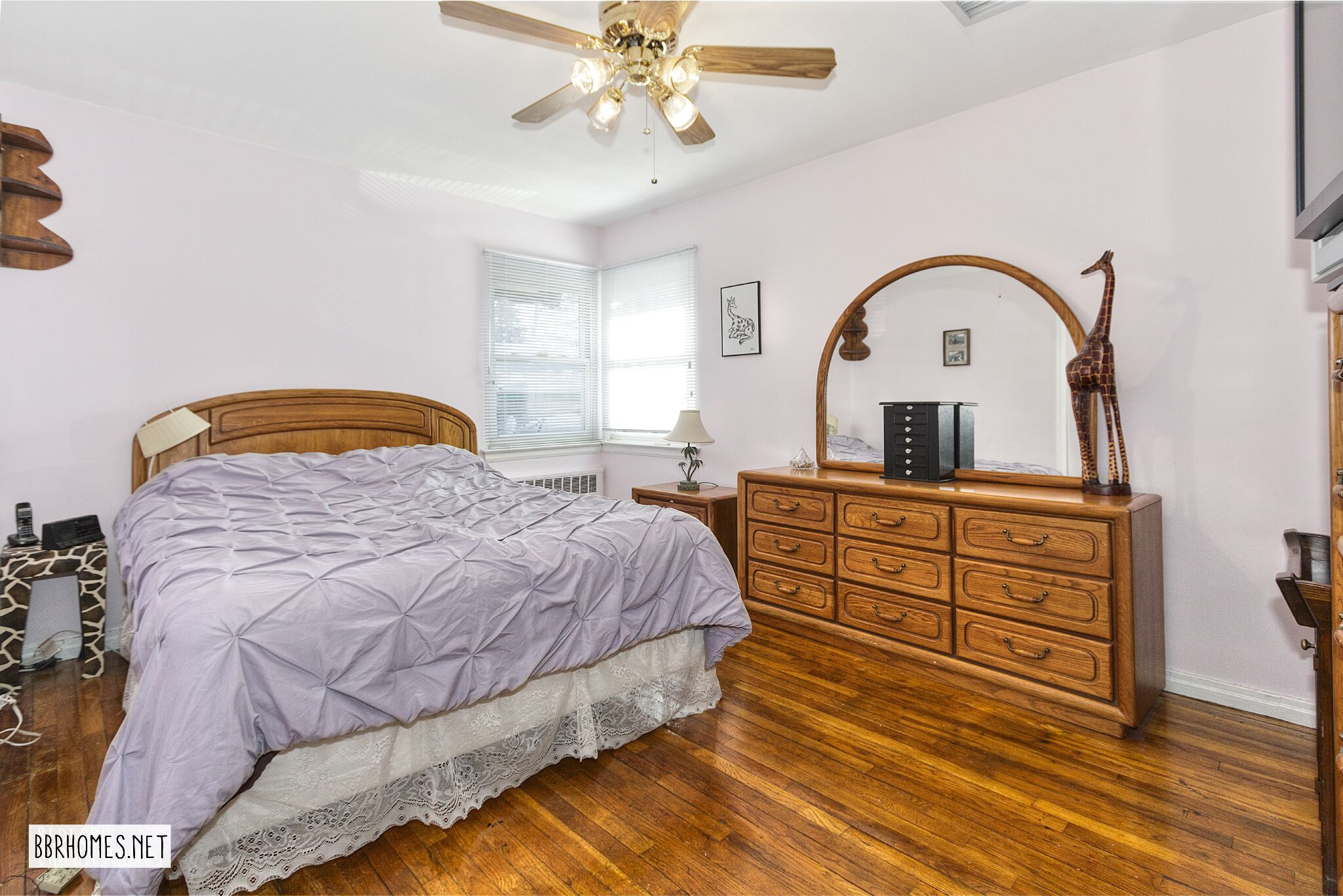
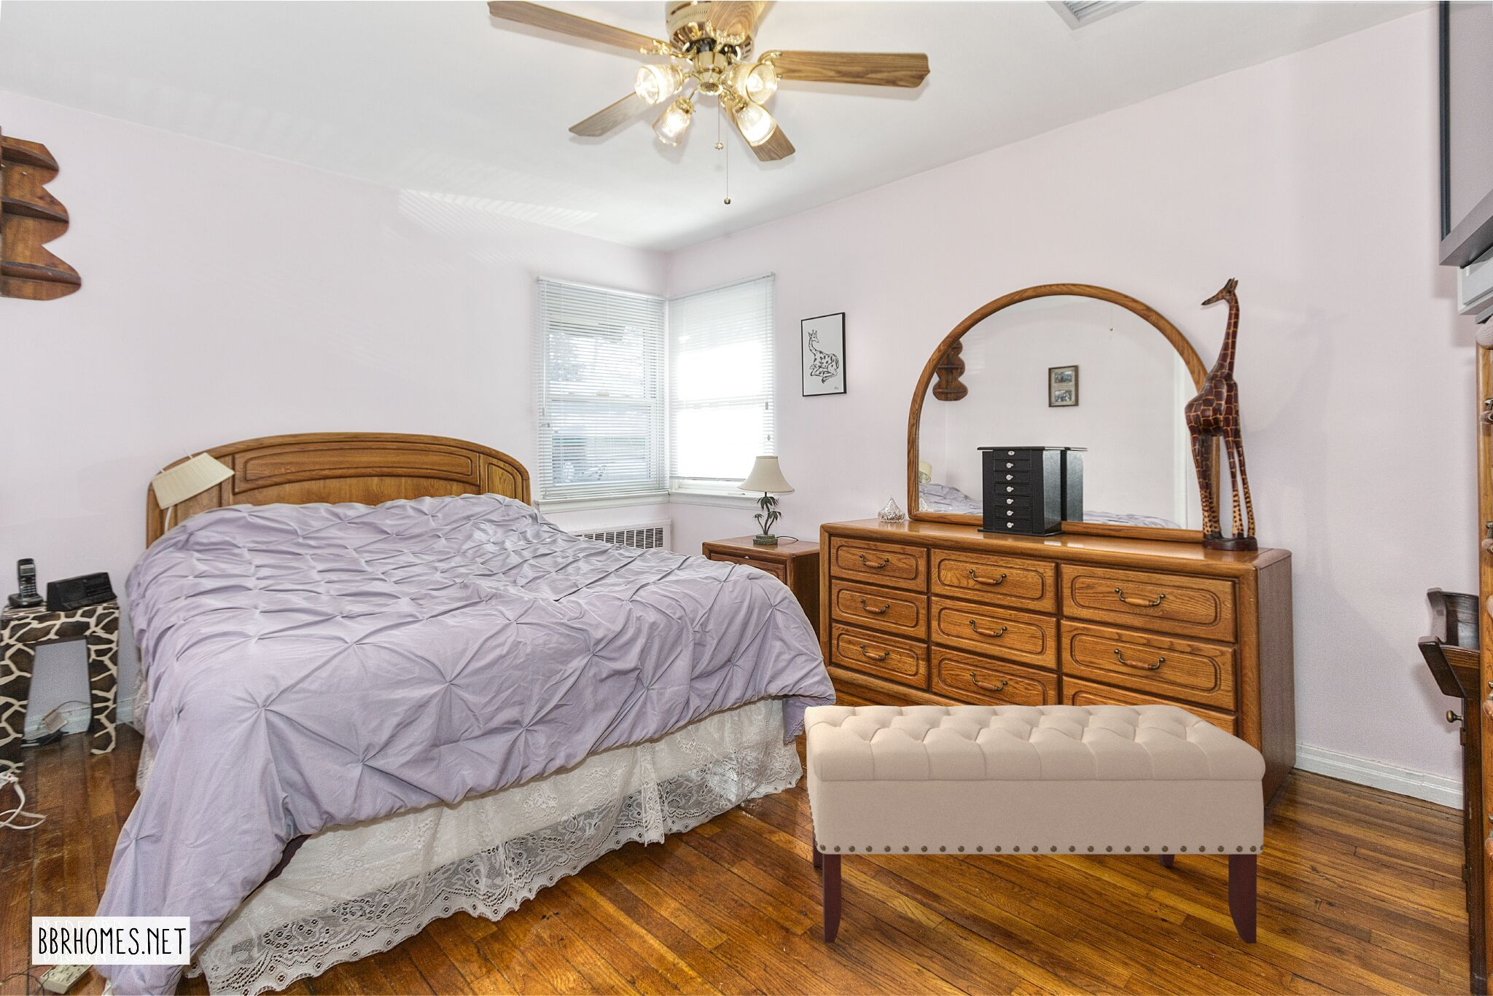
+ bench [804,704,1266,944]
